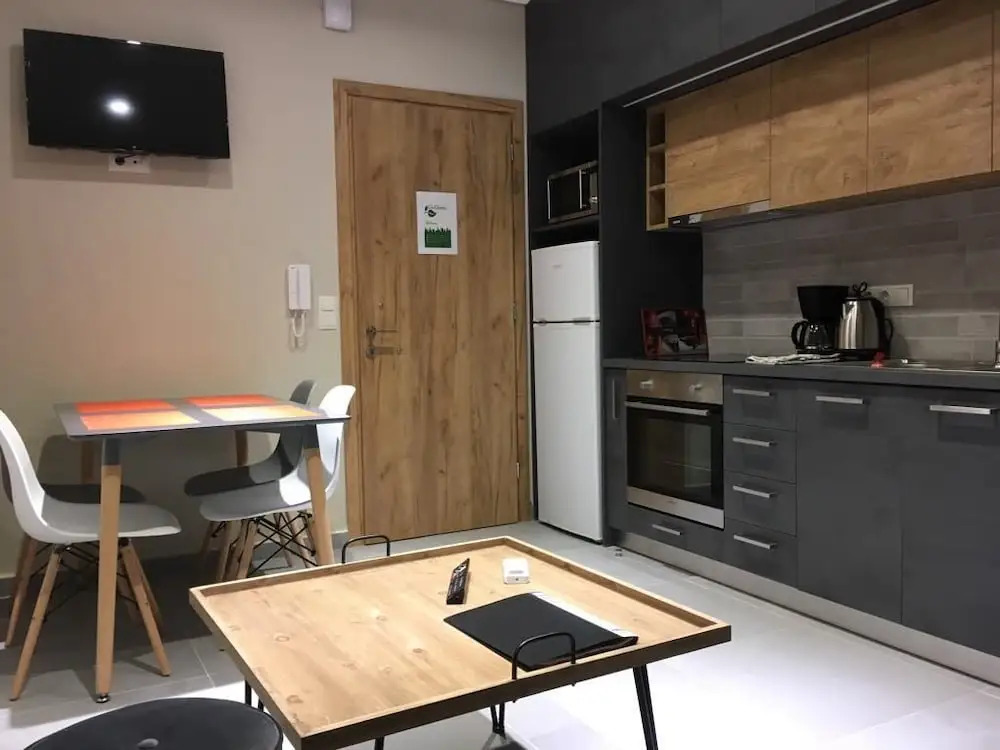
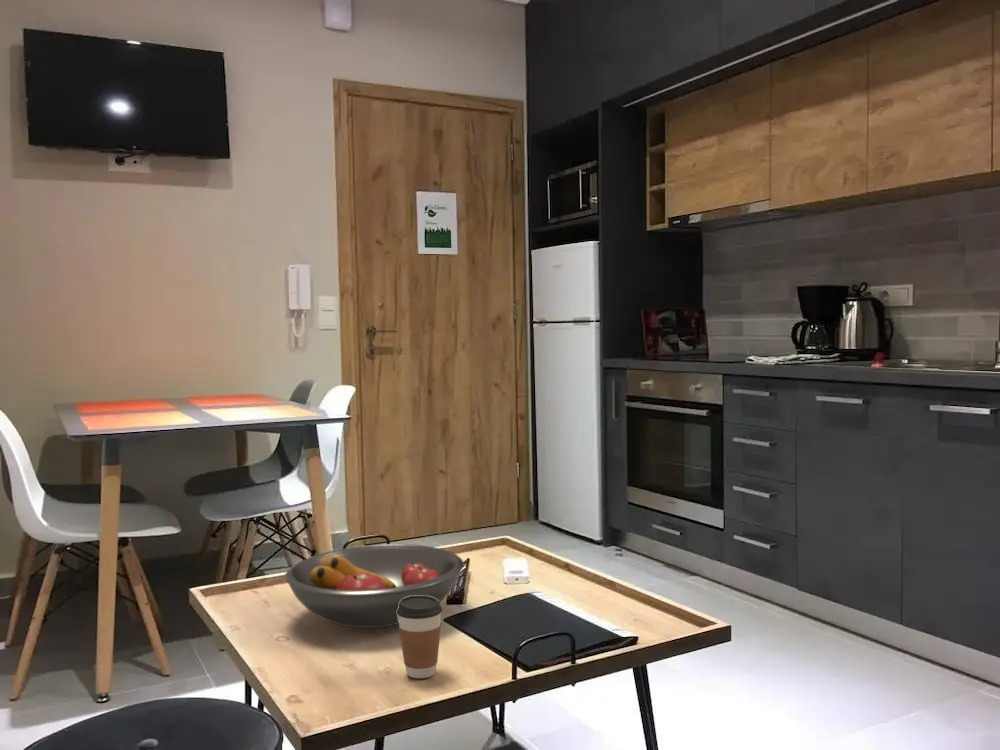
+ coffee cup [397,596,443,679]
+ fruit bowl [284,543,465,629]
